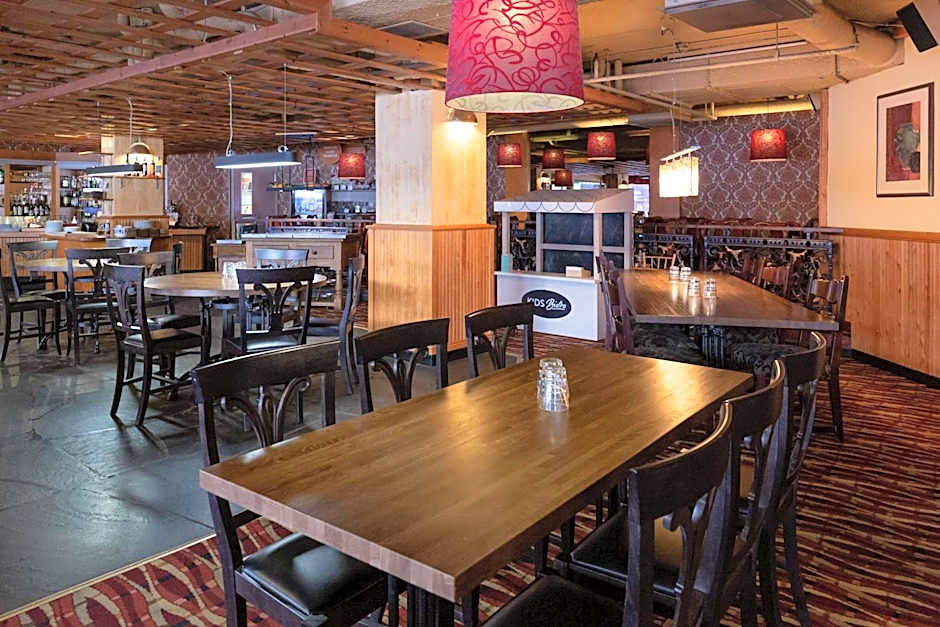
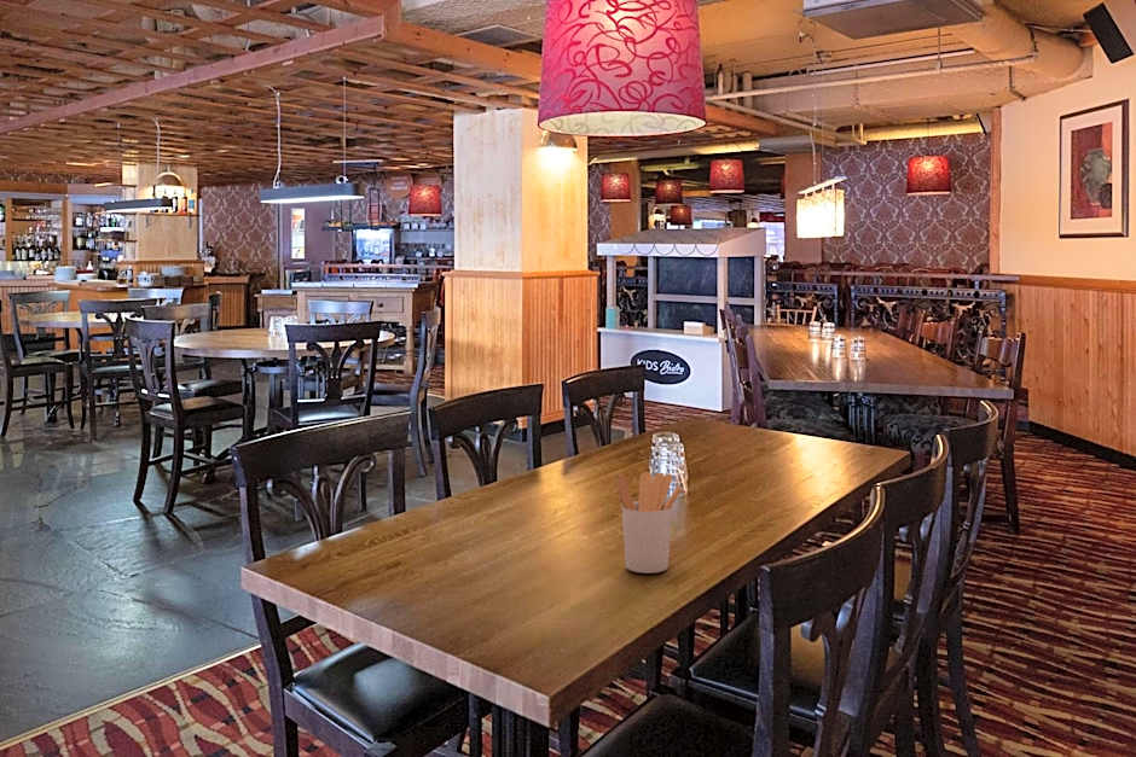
+ utensil holder [614,471,683,575]
